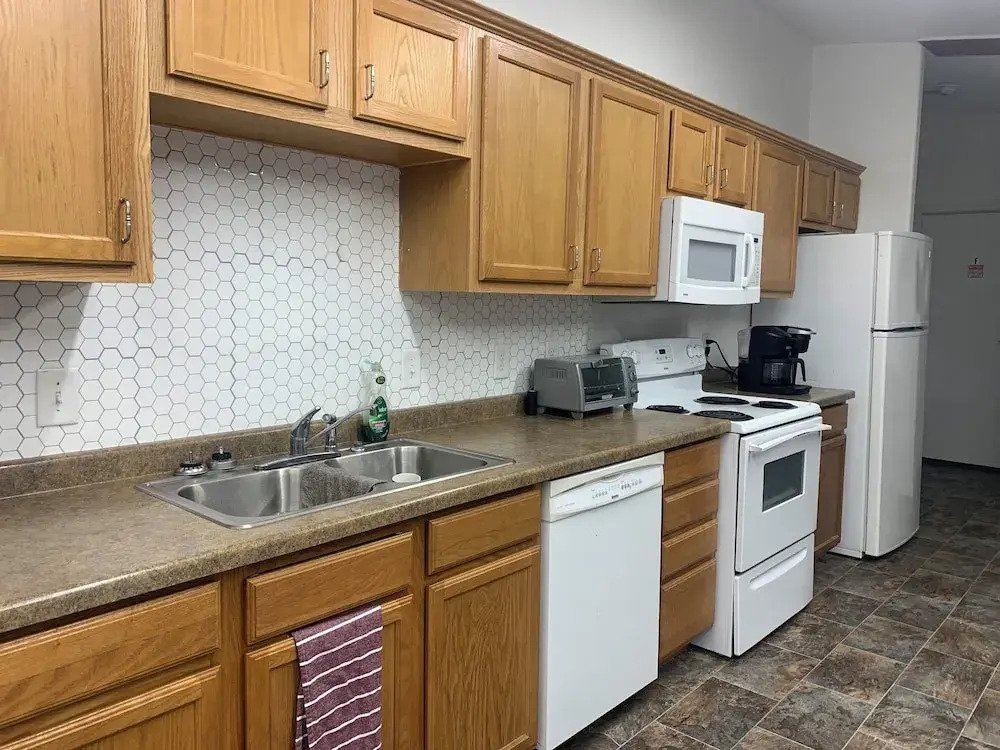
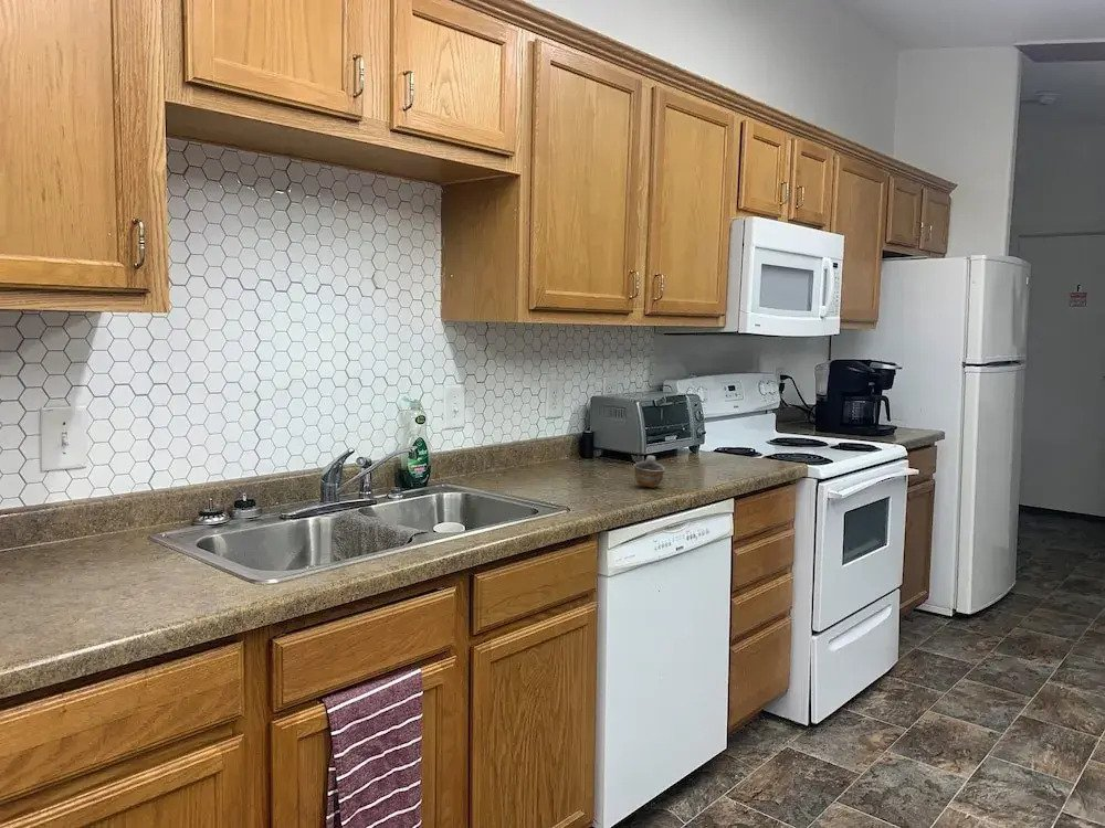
+ cup [633,455,666,489]
